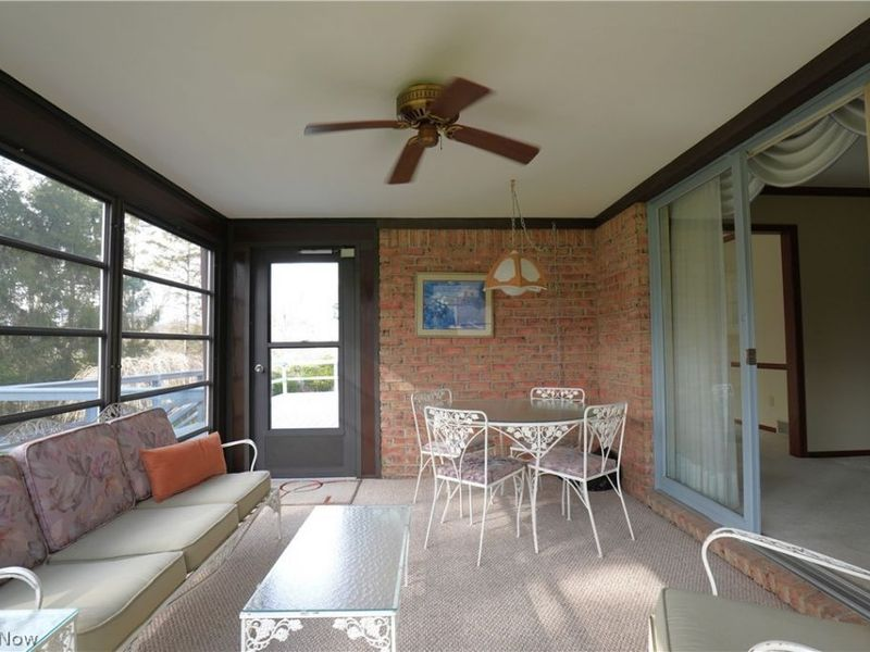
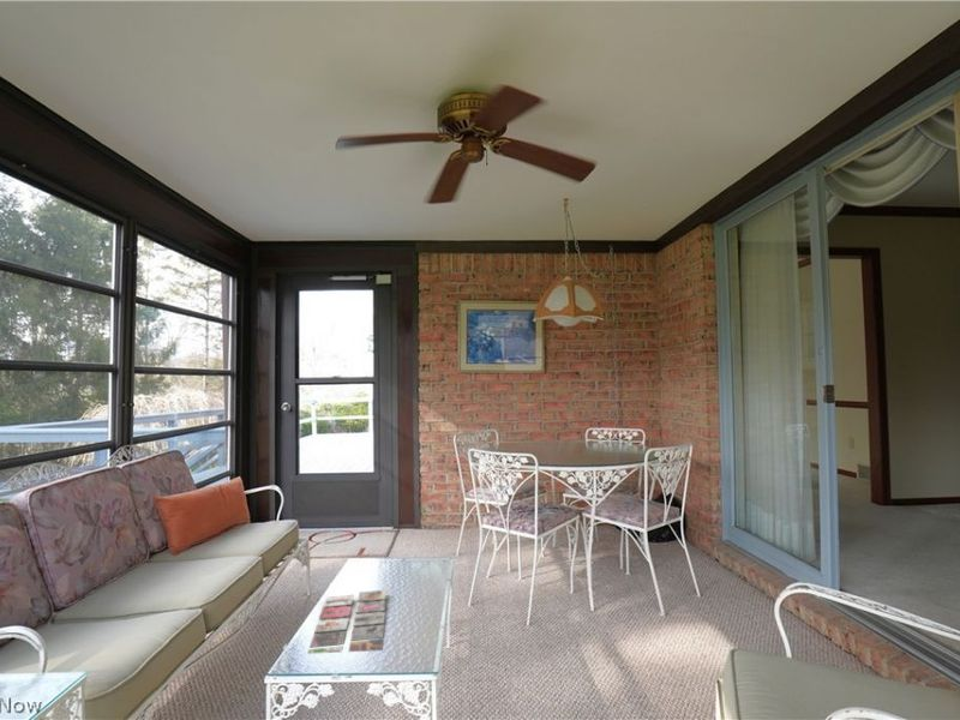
+ magazine [306,589,388,655]
